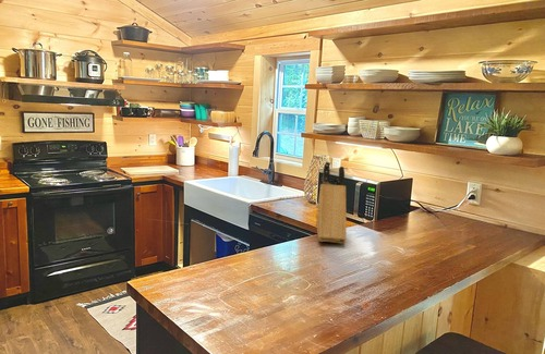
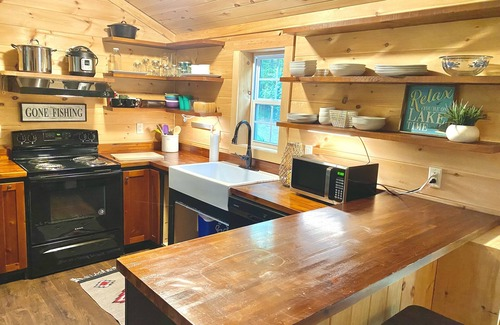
- knife block [316,160,347,245]
